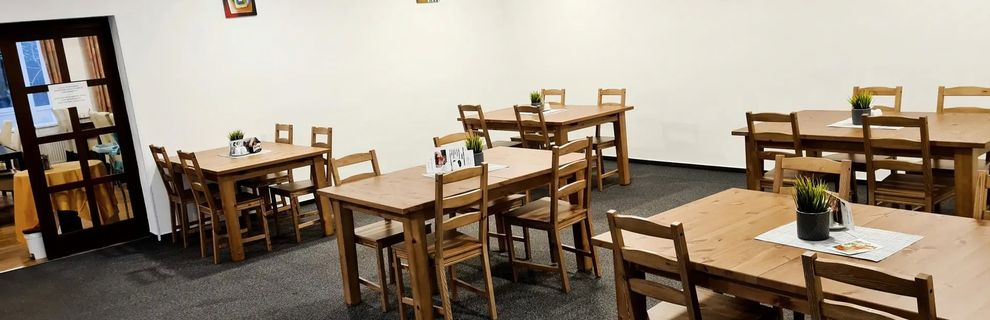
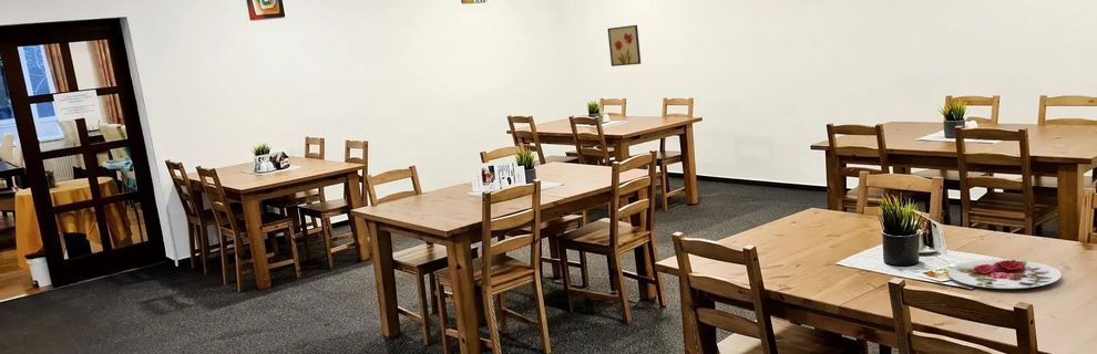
+ plate [947,259,1063,290]
+ wall art [606,24,642,67]
